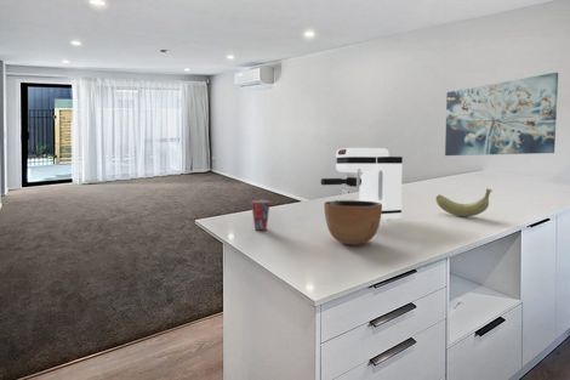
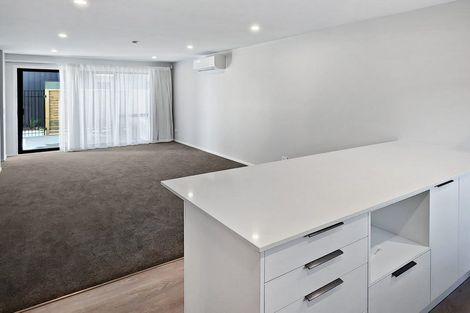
- coffee maker [320,147,404,222]
- banana [435,188,494,217]
- wall art [444,72,559,157]
- bowl [323,199,382,246]
- cup [250,199,272,231]
